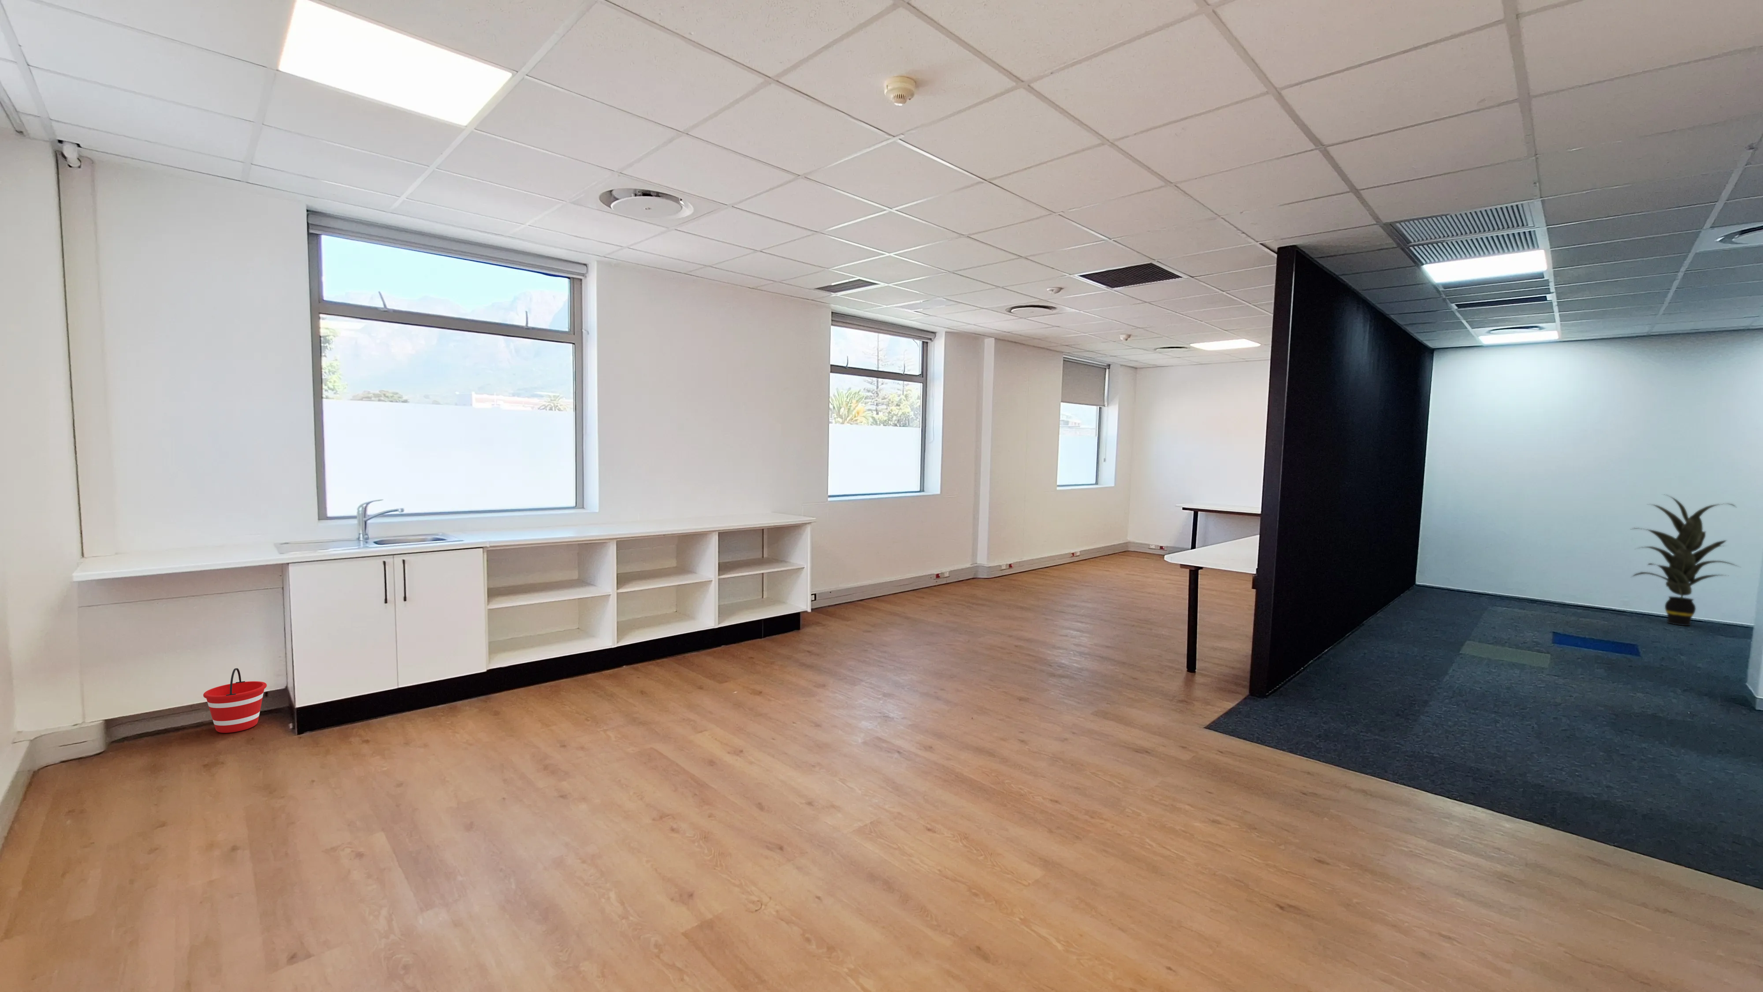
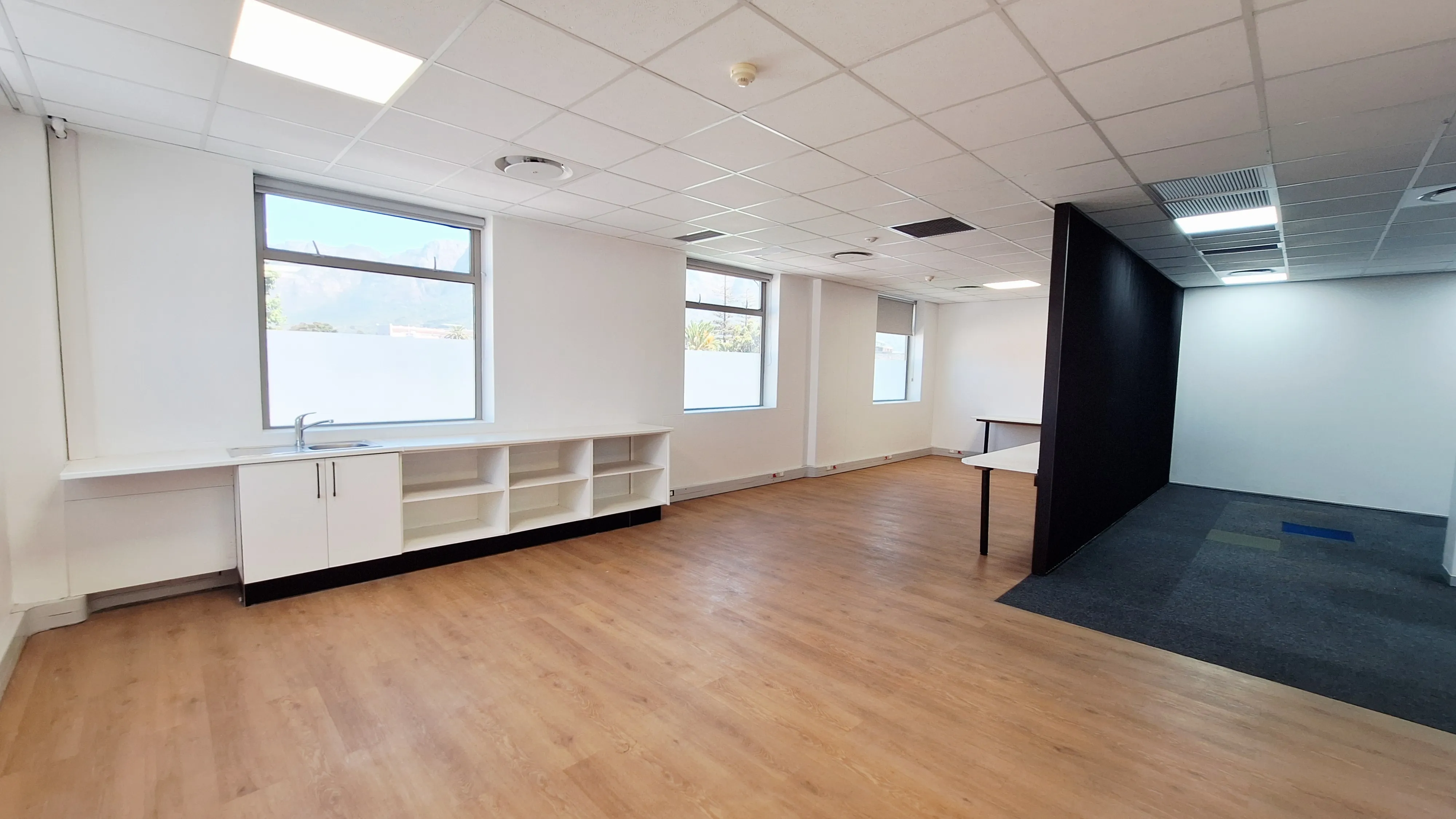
- indoor plant [1629,494,1741,626]
- bucket [202,667,268,733]
